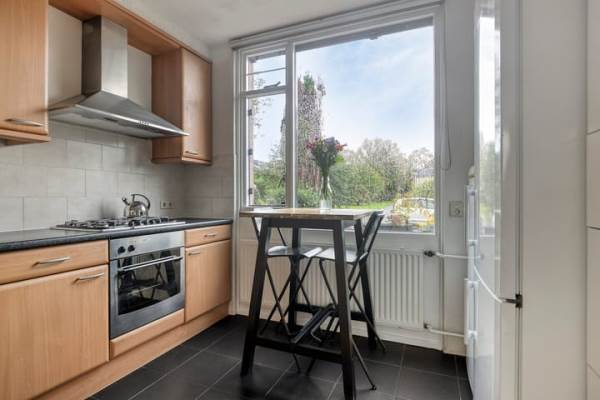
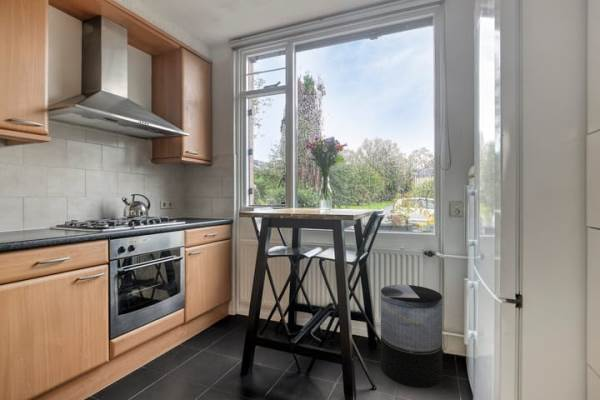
+ trash can [380,284,443,389]
